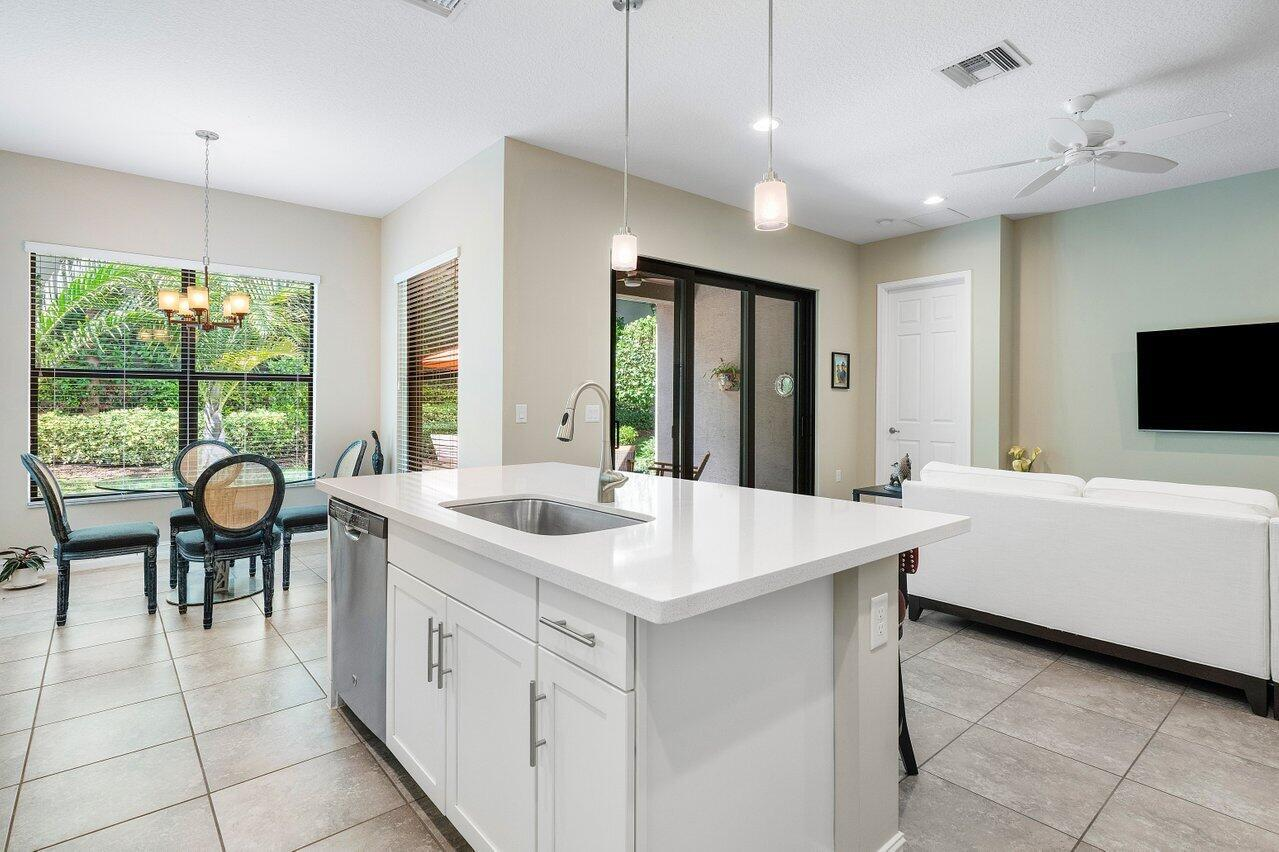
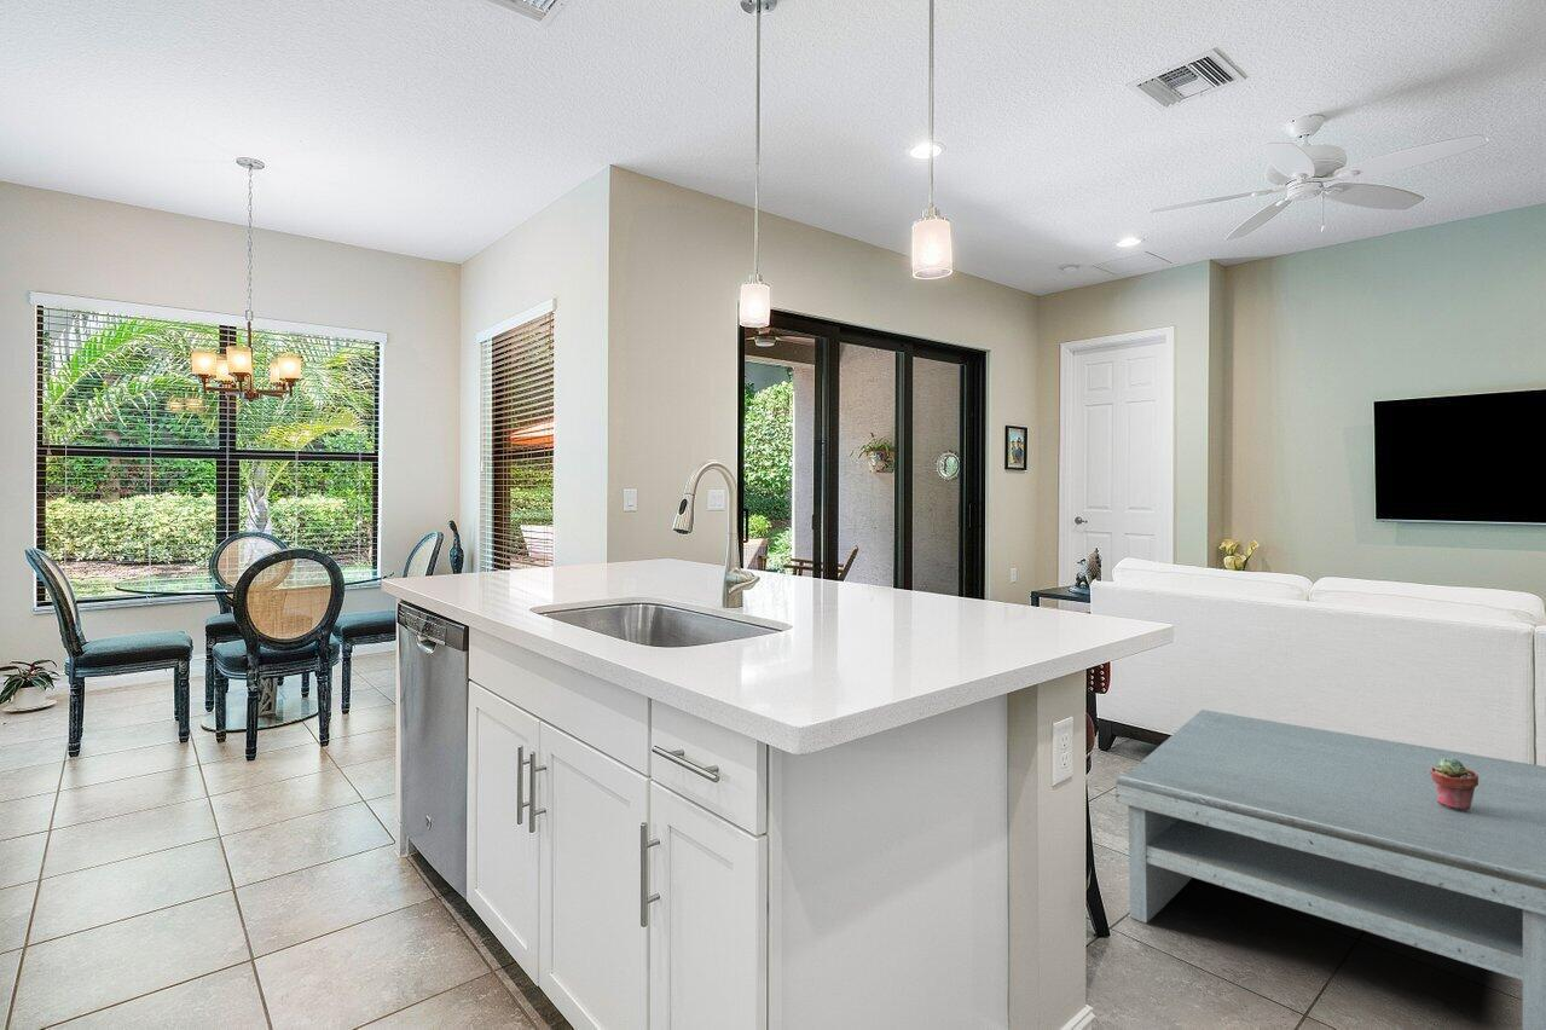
+ potted succulent [1430,758,1478,810]
+ coffee table [1114,708,1546,1030]
